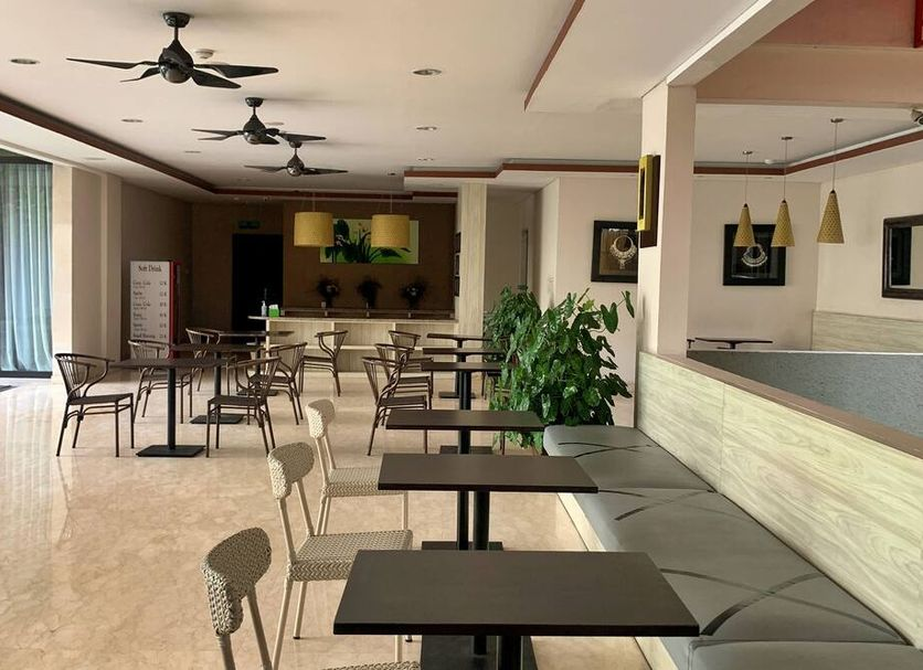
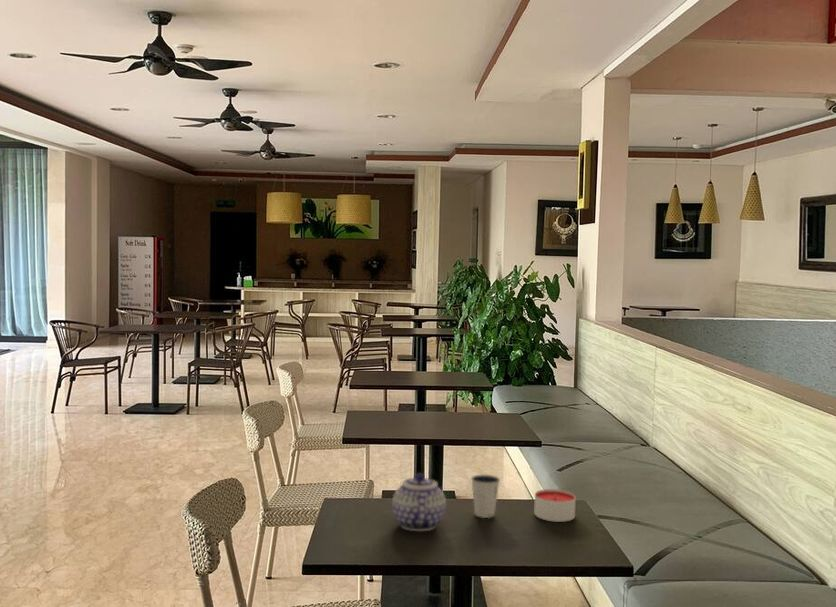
+ dixie cup [470,474,501,519]
+ teapot [391,472,447,532]
+ candle [533,488,577,523]
